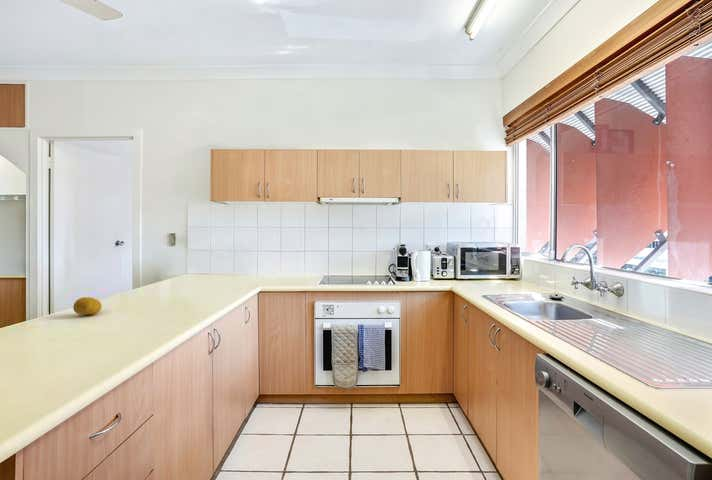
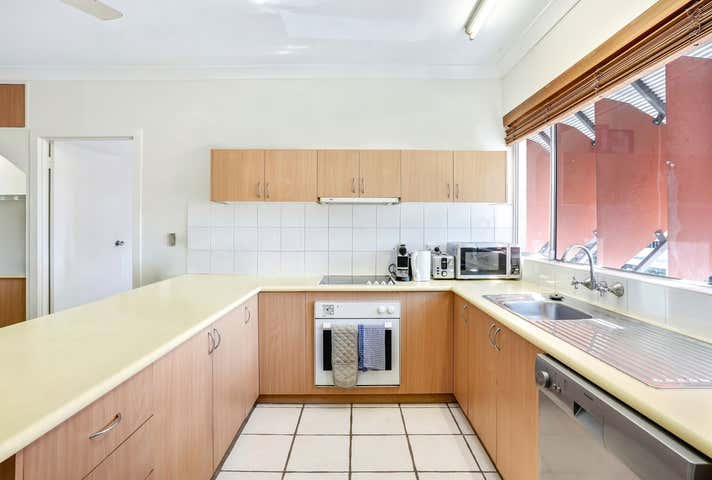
- fruit [72,296,103,315]
